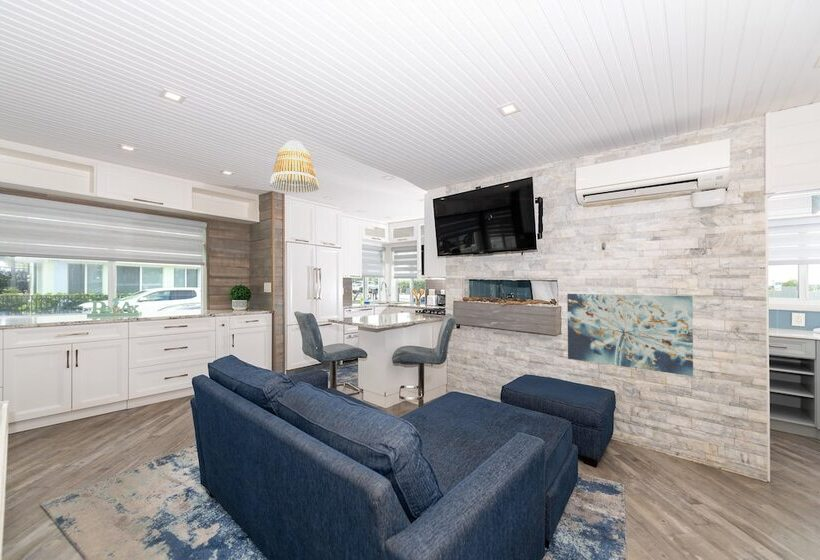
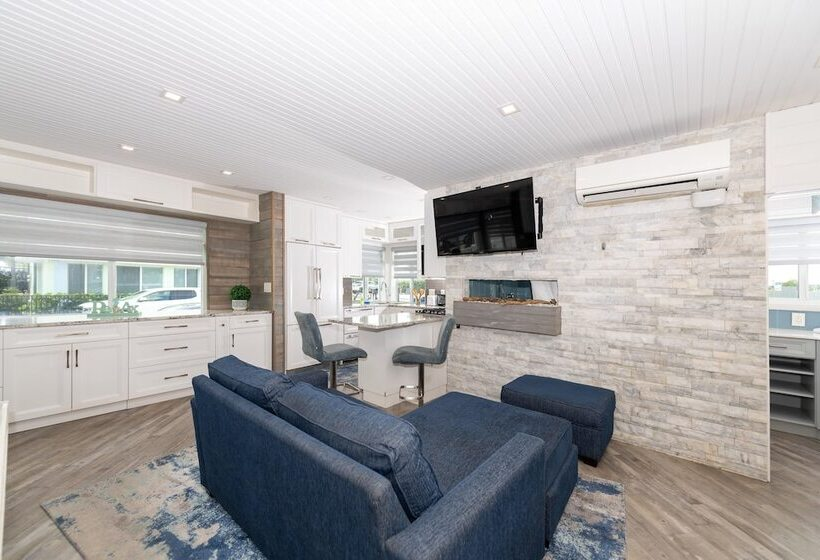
- lamp shade [269,140,320,194]
- wall art [566,293,694,377]
